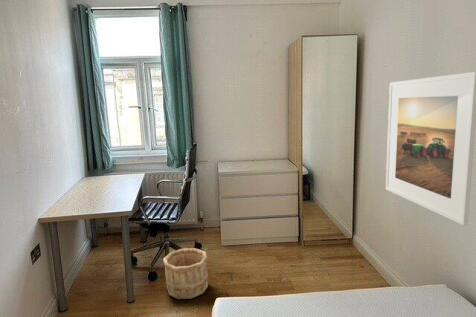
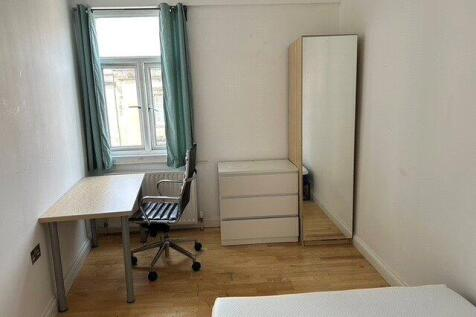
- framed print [385,71,476,226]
- wooden bucket [162,247,209,300]
